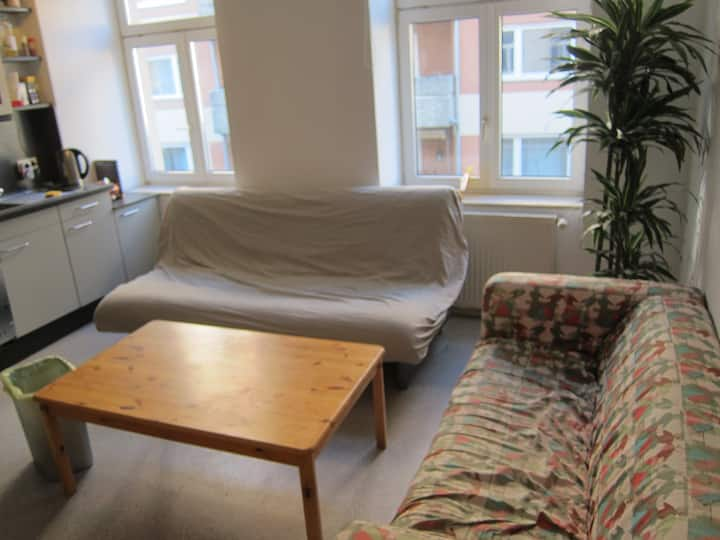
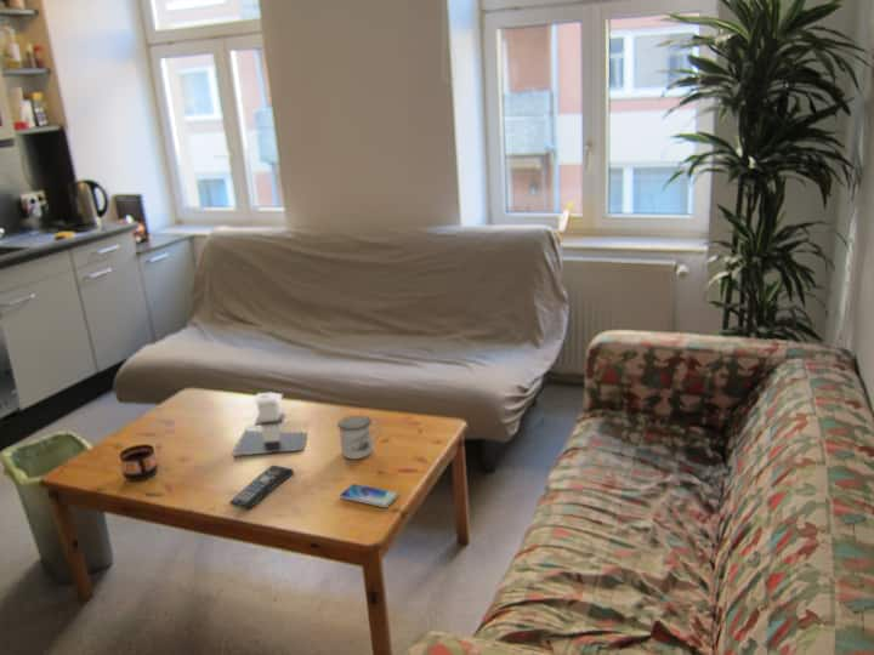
+ remote control [228,465,295,511]
+ architectural model [232,392,308,457]
+ smartphone [339,483,401,508]
+ cup [118,443,159,483]
+ mug [336,415,381,460]
